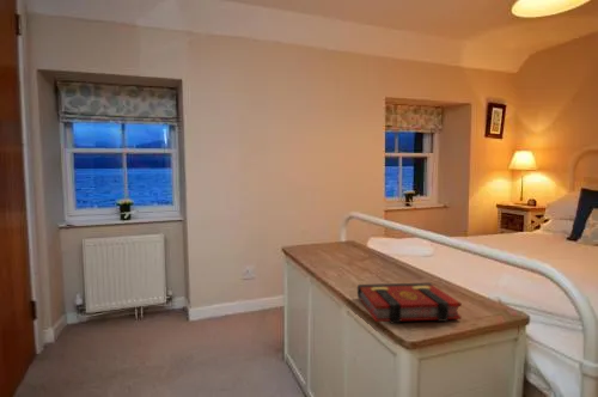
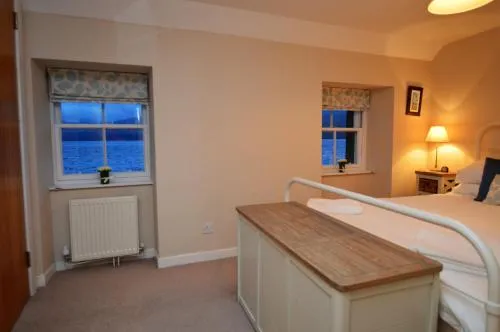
- book [356,281,463,325]
